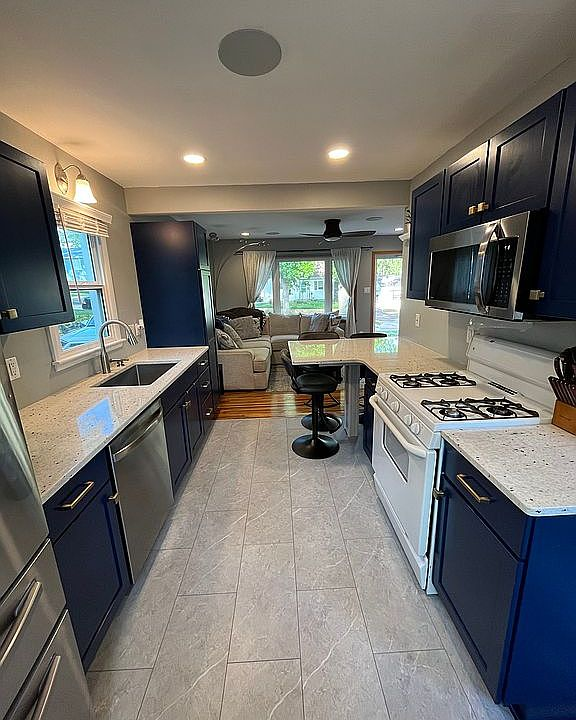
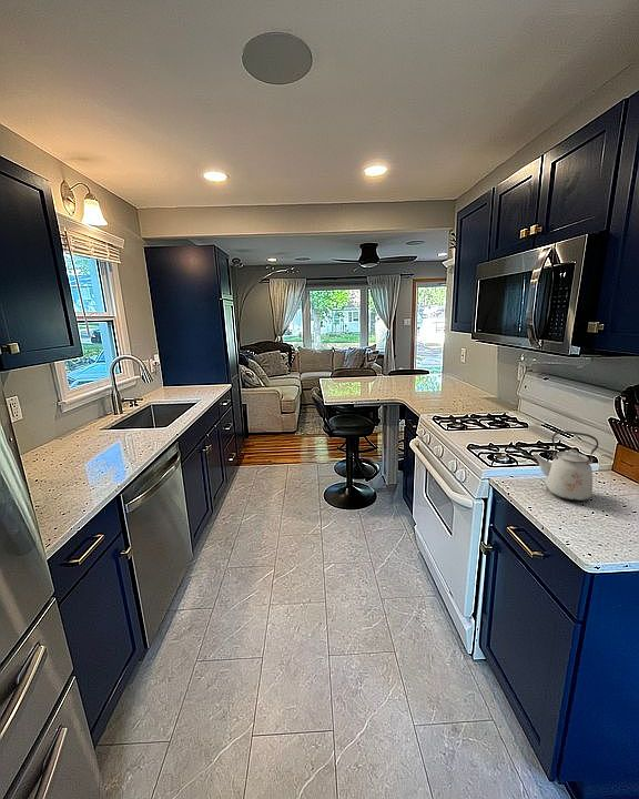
+ kettle [531,431,599,502]
